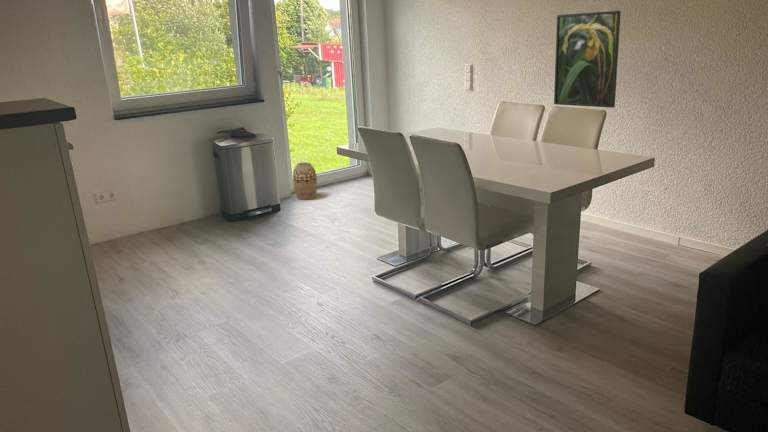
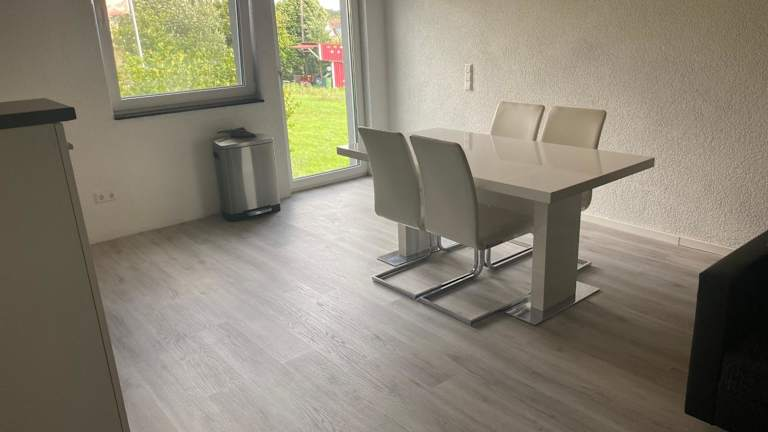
- vase [292,161,318,201]
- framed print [553,10,622,109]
